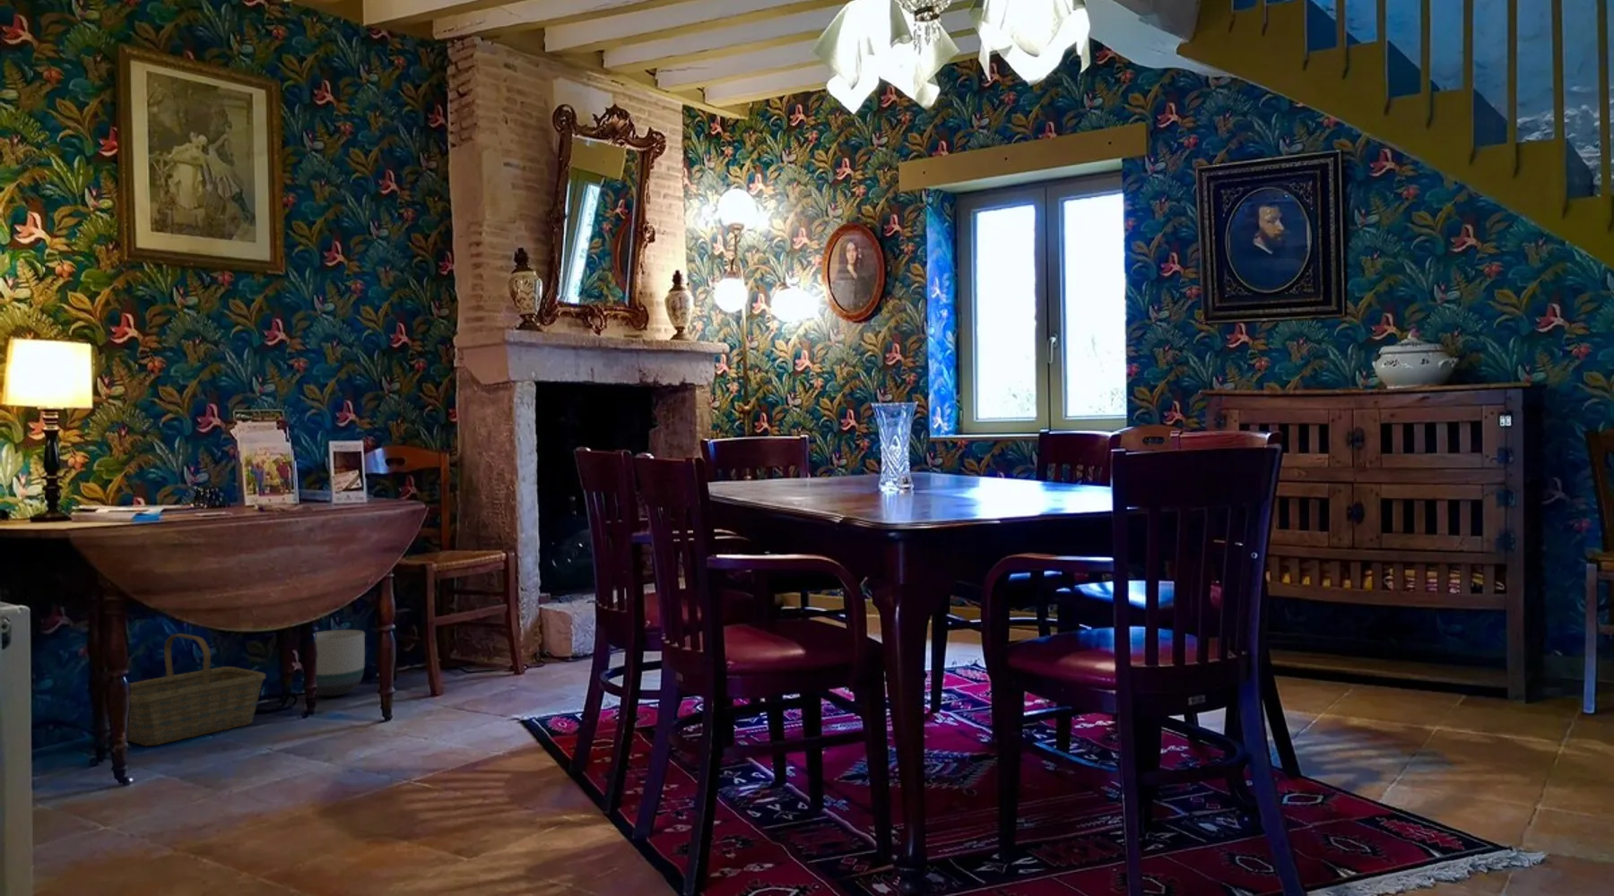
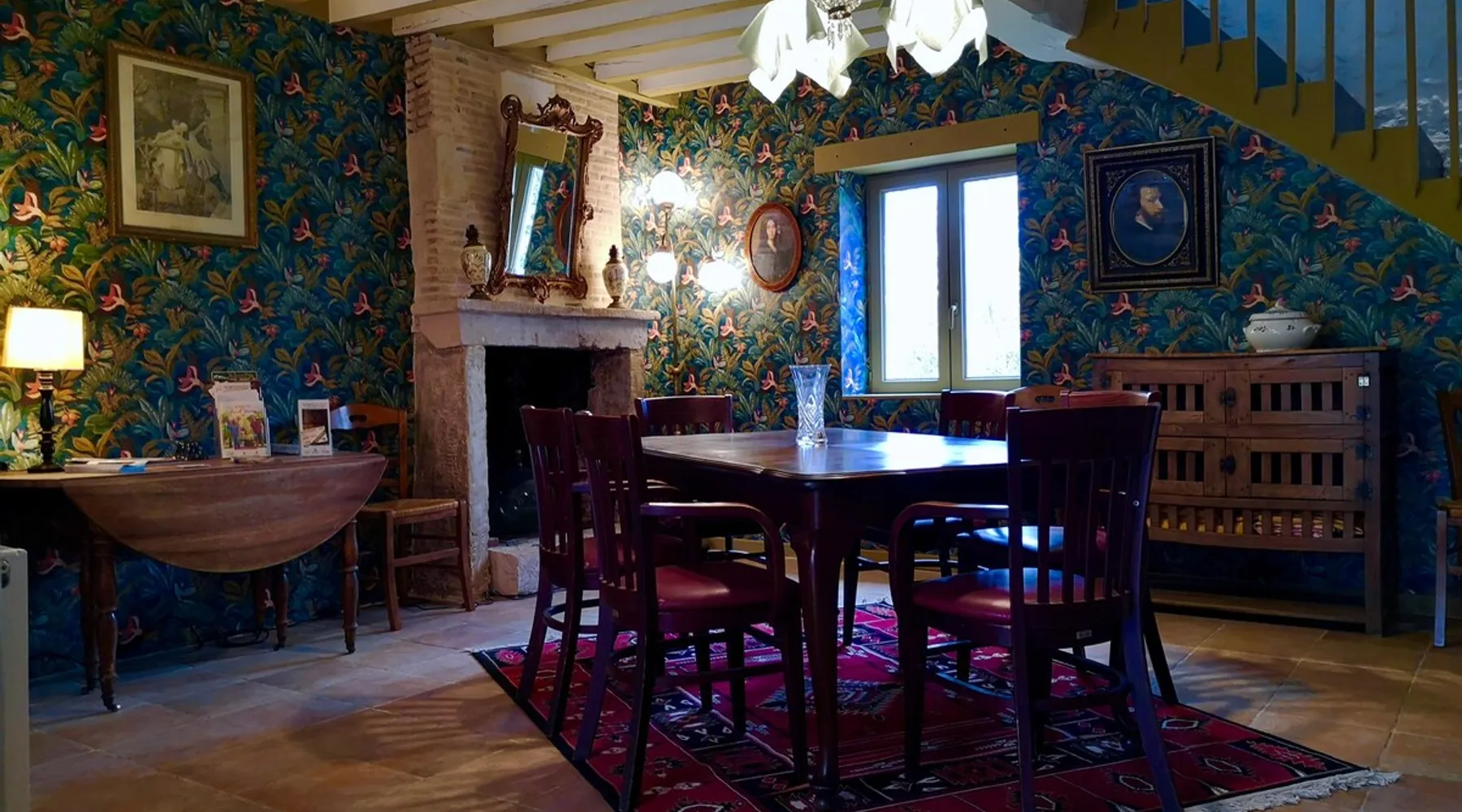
- planter [314,629,365,697]
- basket [127,632,266,747]
